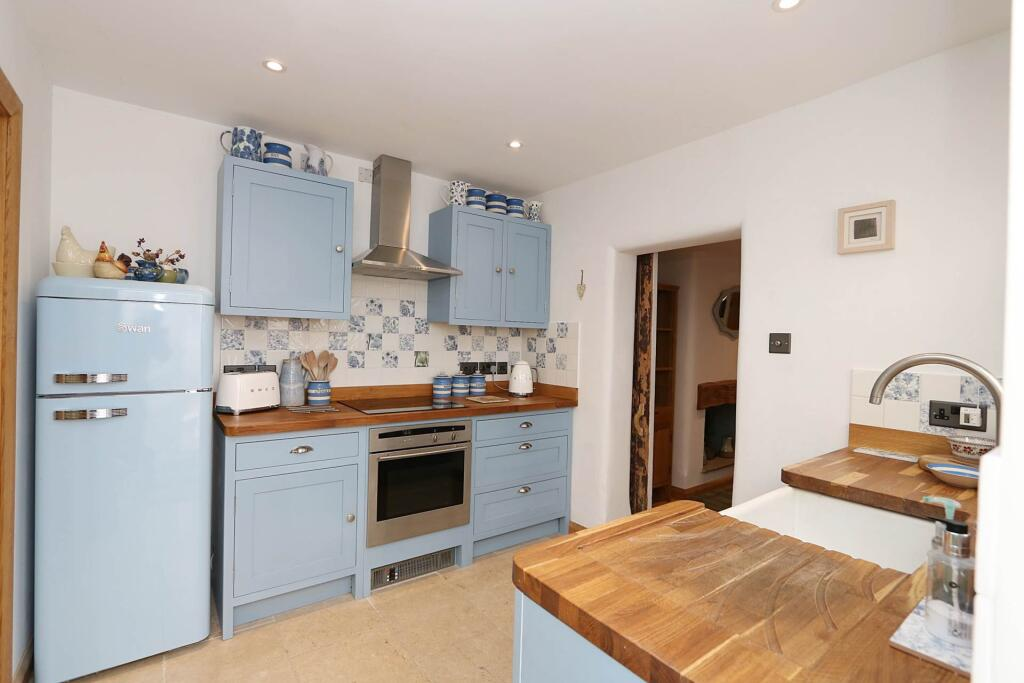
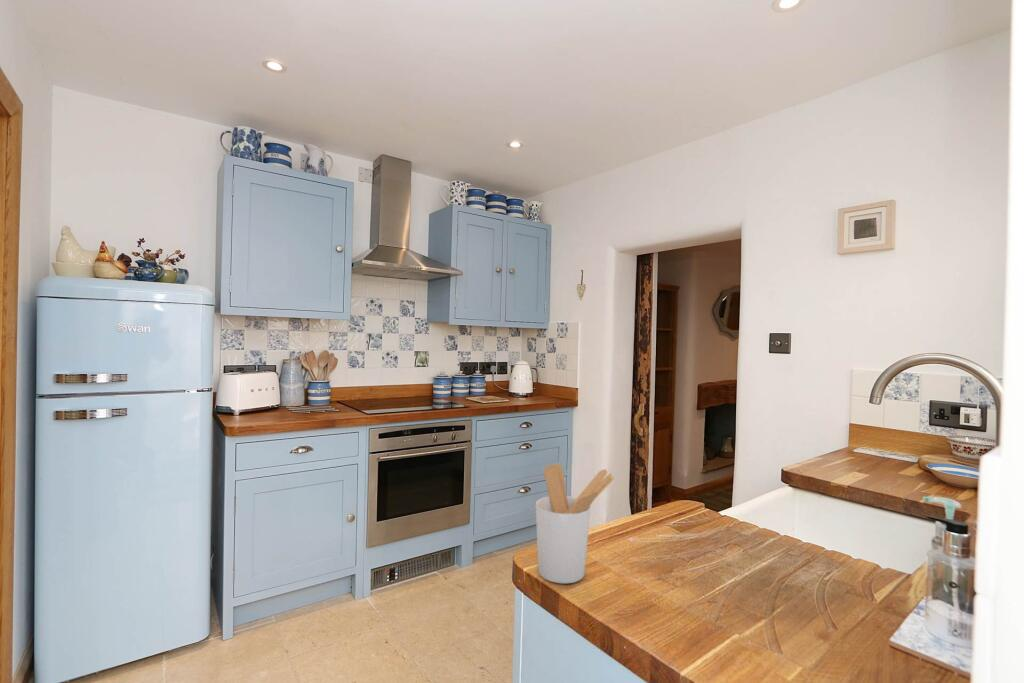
+ utensil holder [535,462,615,584]
